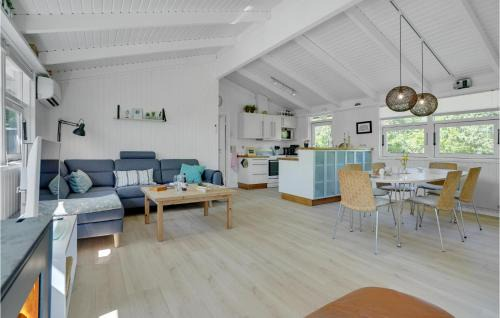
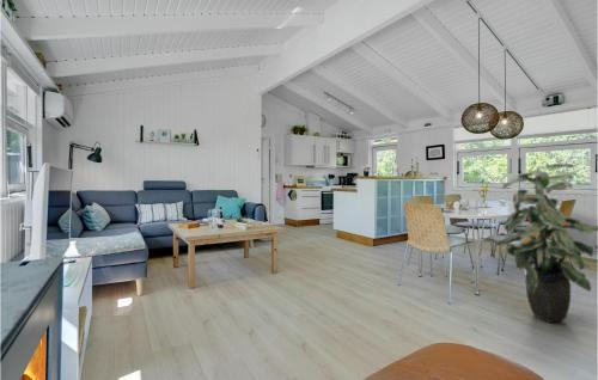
+ indoor plant [494,163,598,324]
